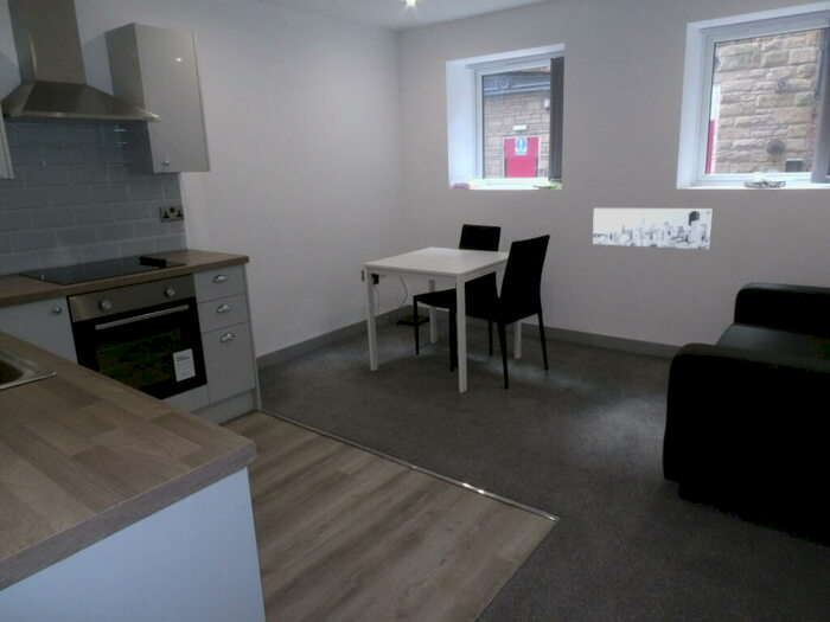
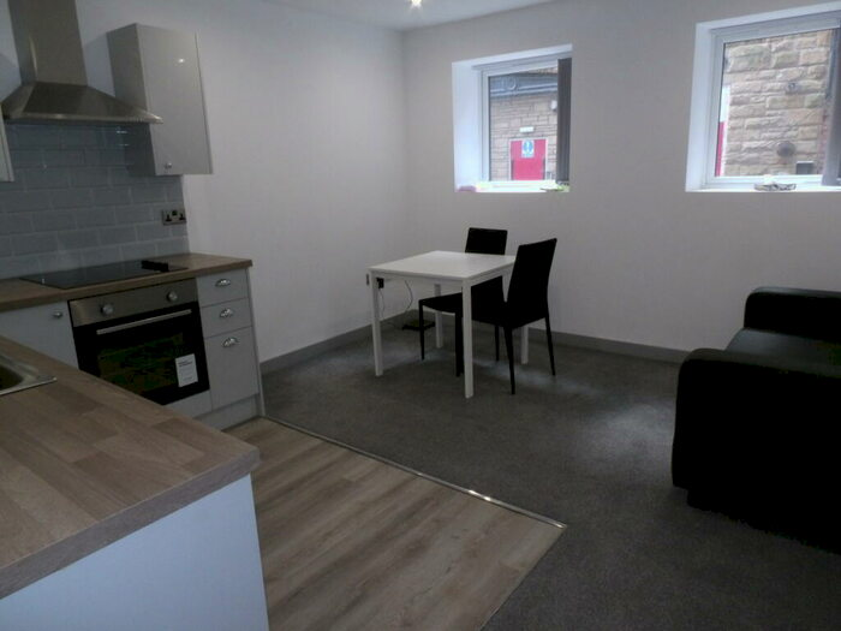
- wall art [592,207,714,250]
